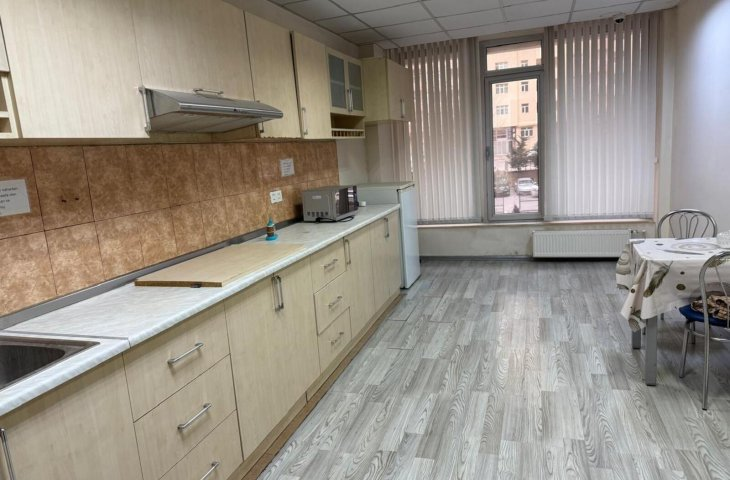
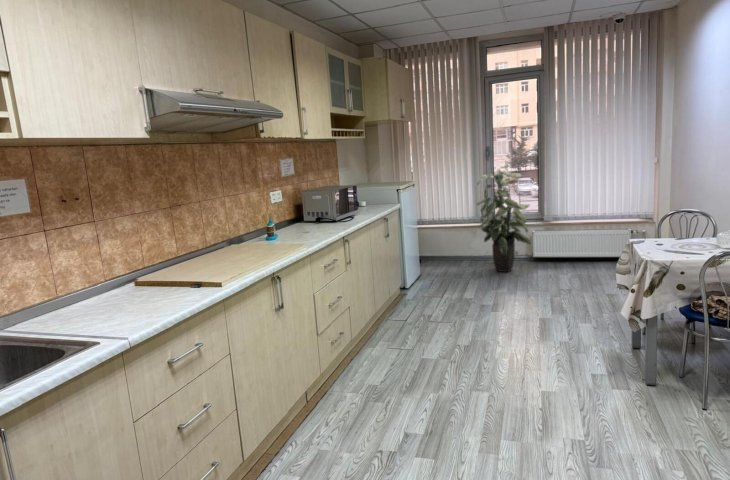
+ indoor plant [476,164,532,273]
